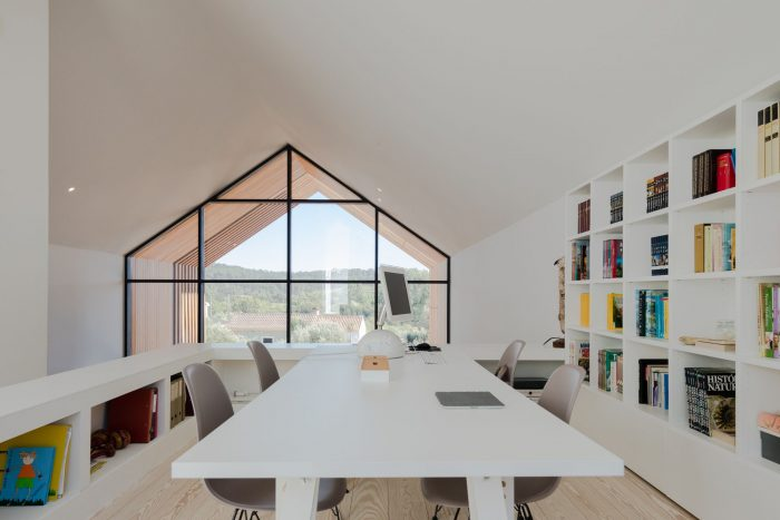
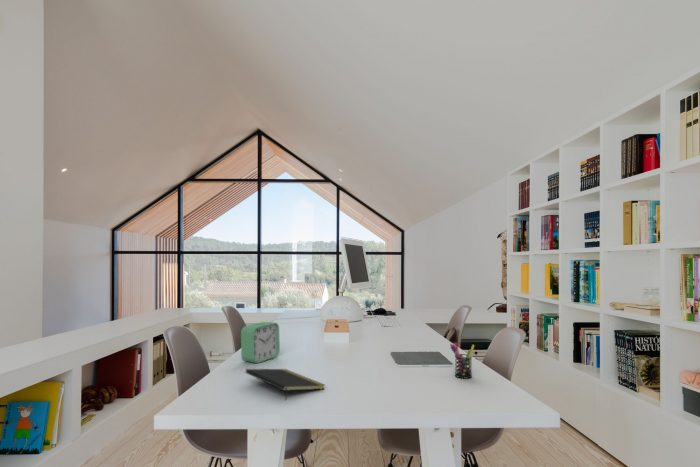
+ notepad [245,368,326,401]
+ alarm clock [240,321,281,364]
+ pen holder [449,341,476,380]
